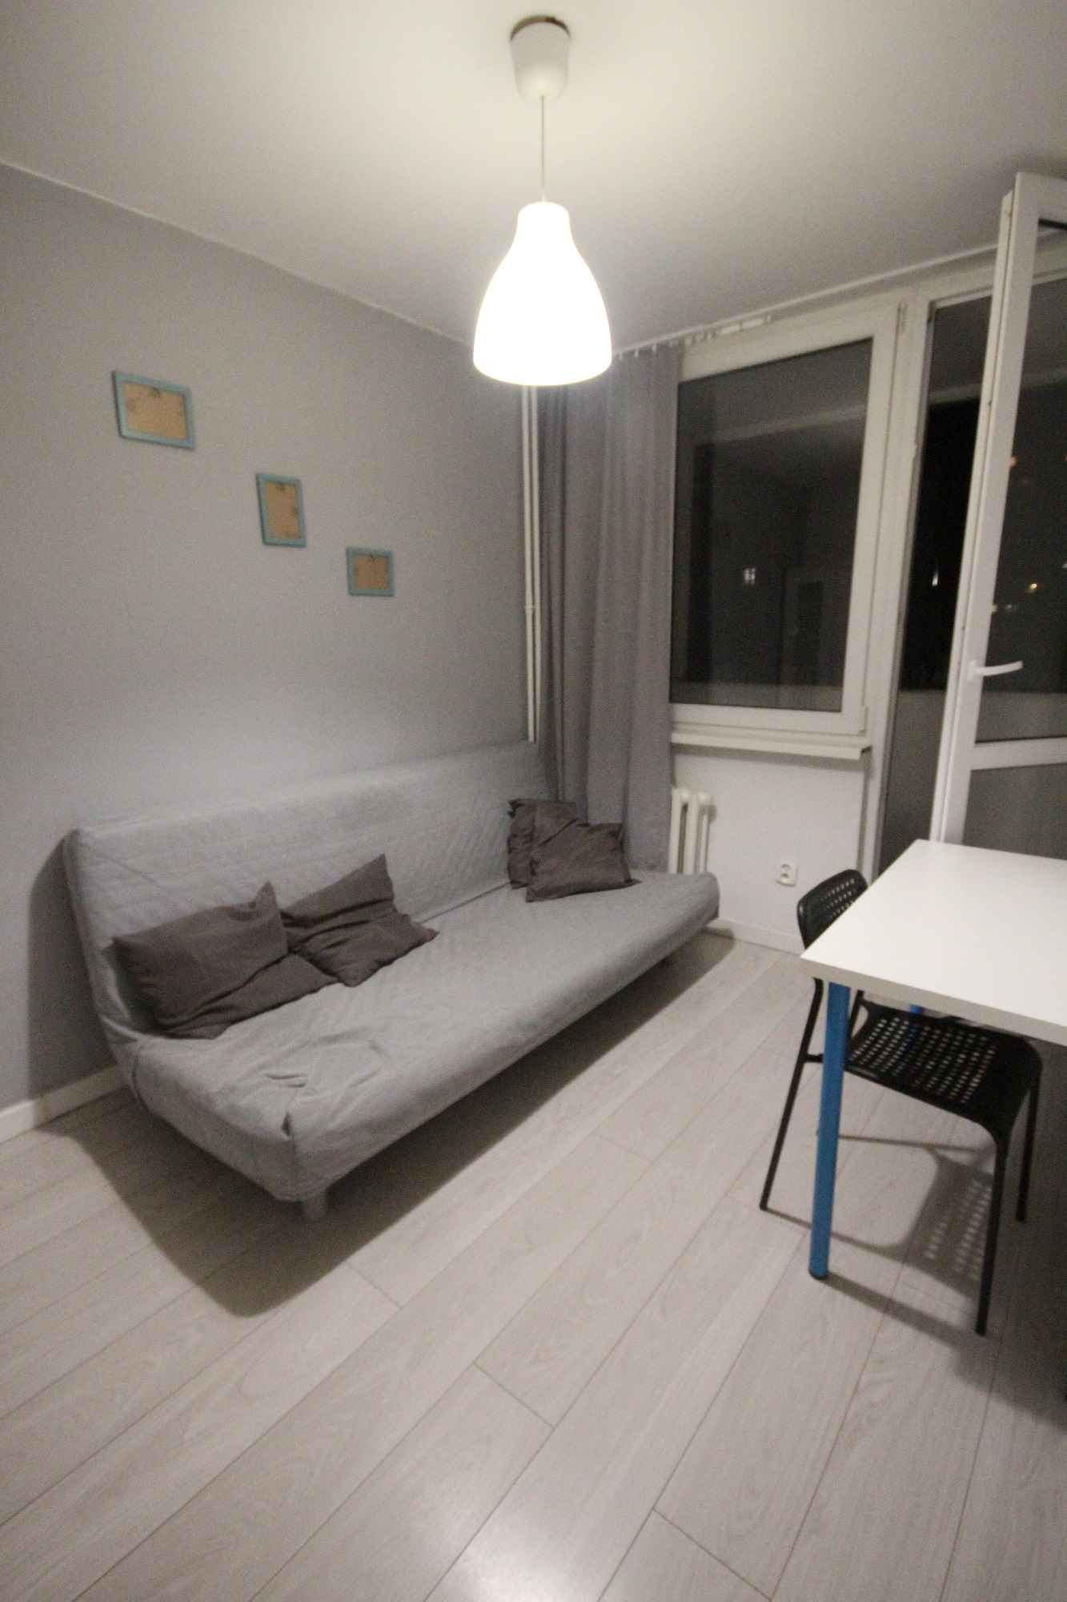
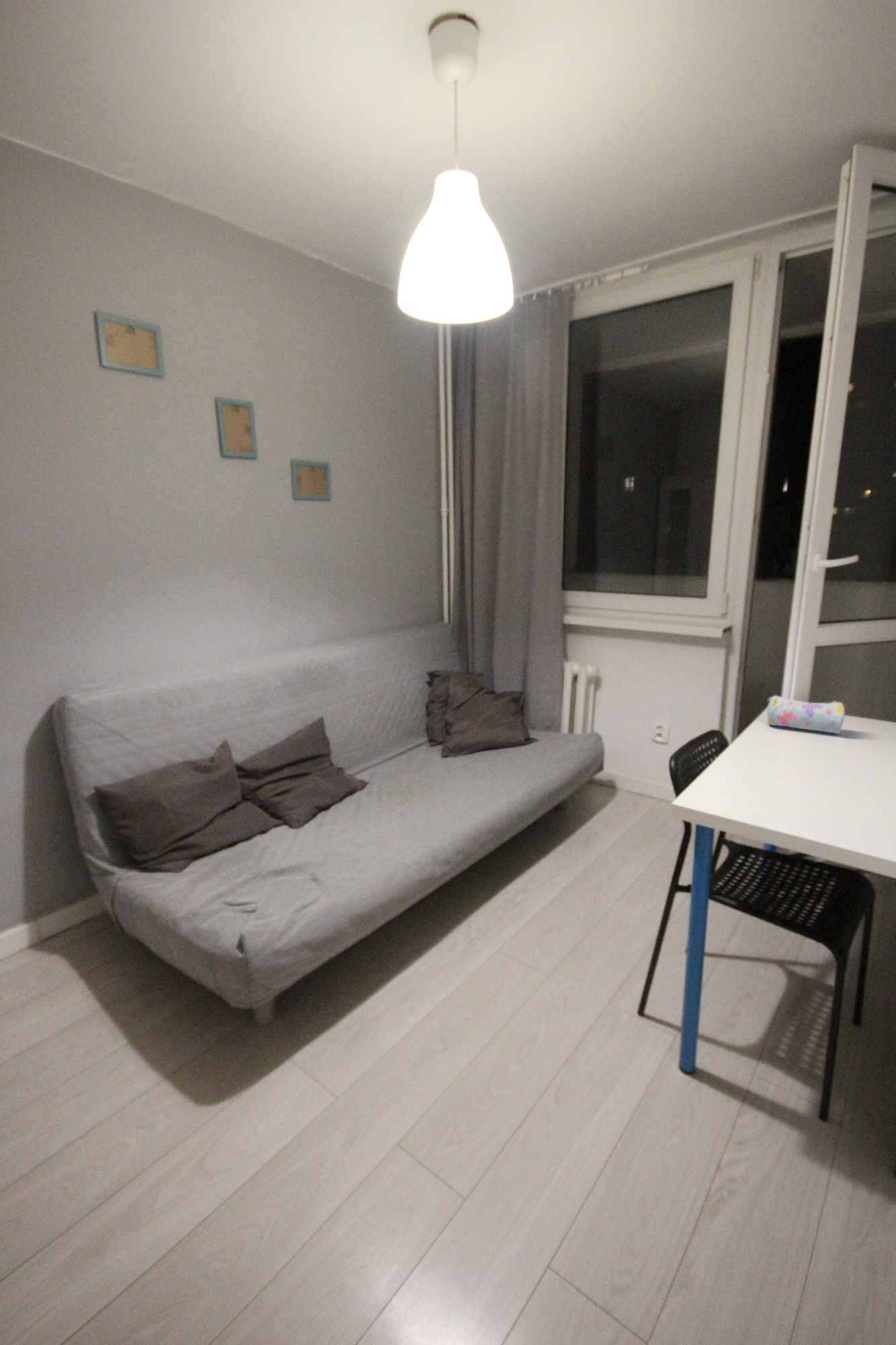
+ pencil case [766,695,846,734]
